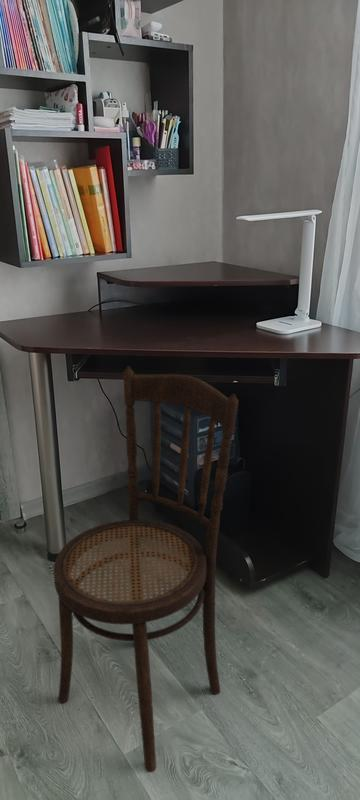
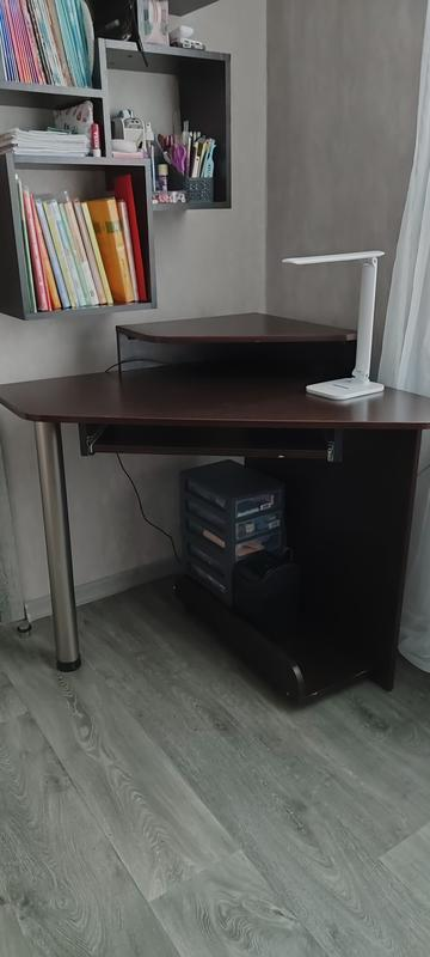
- chair [53,365,240,773]
